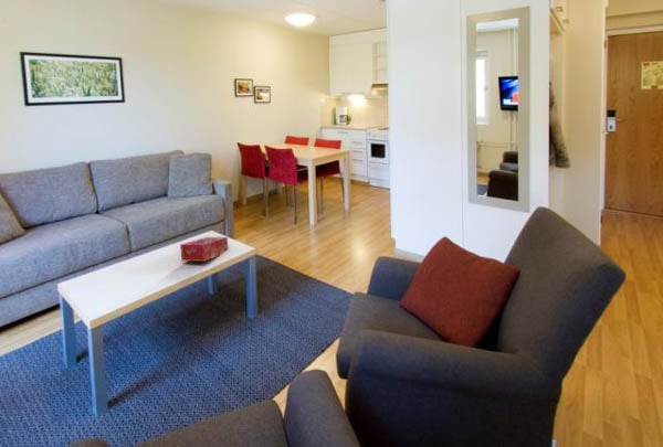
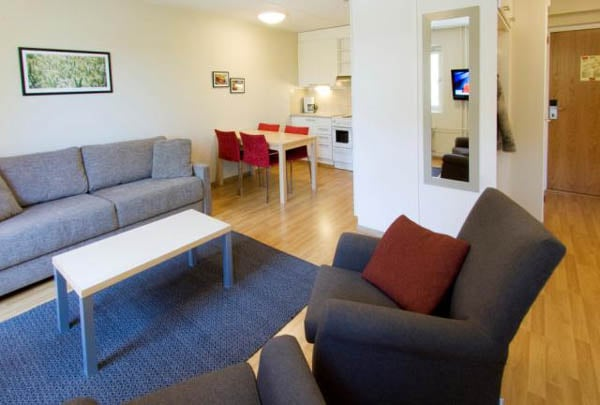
- tissue box [179,236,230,263]
